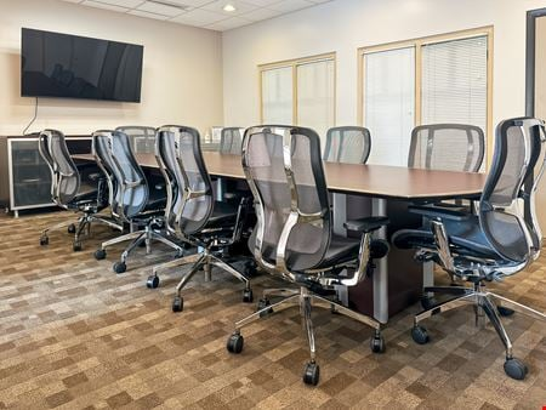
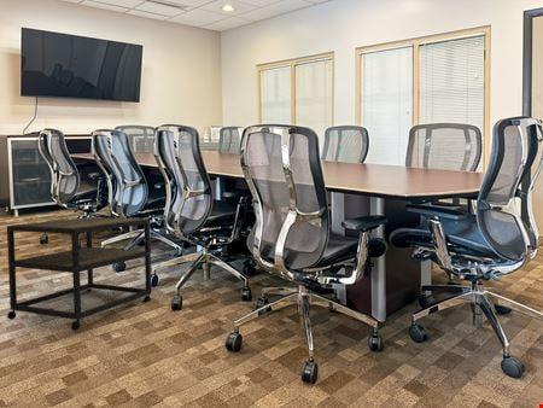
+ side table [6,216,152,332]
